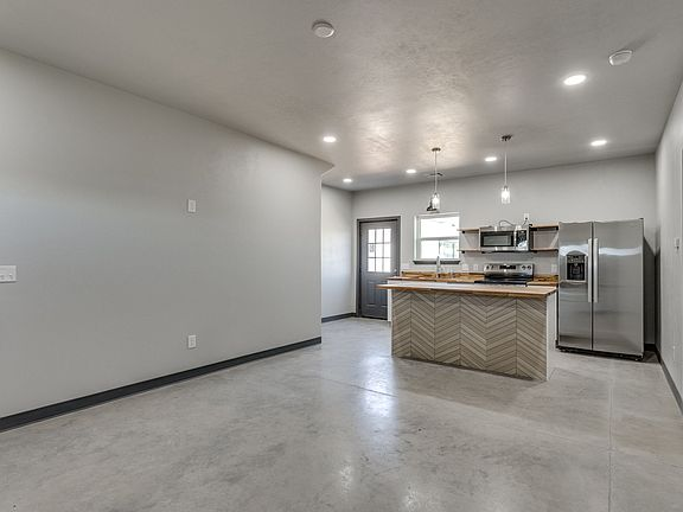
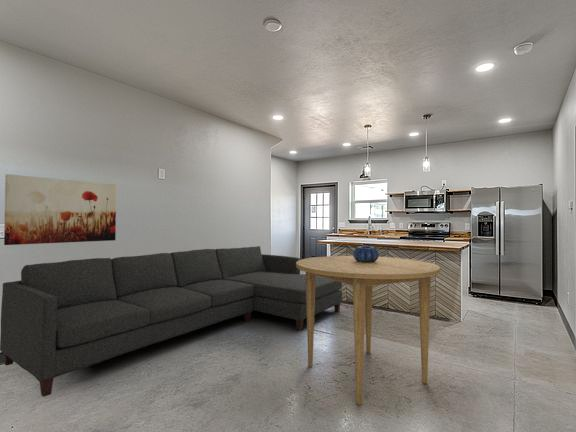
+ dining table [296,255,441,406]
+ sofa [0,245,343,398]
+ decorative bowl [352,245,380,262]
+ wall art [3,173,117,246]
